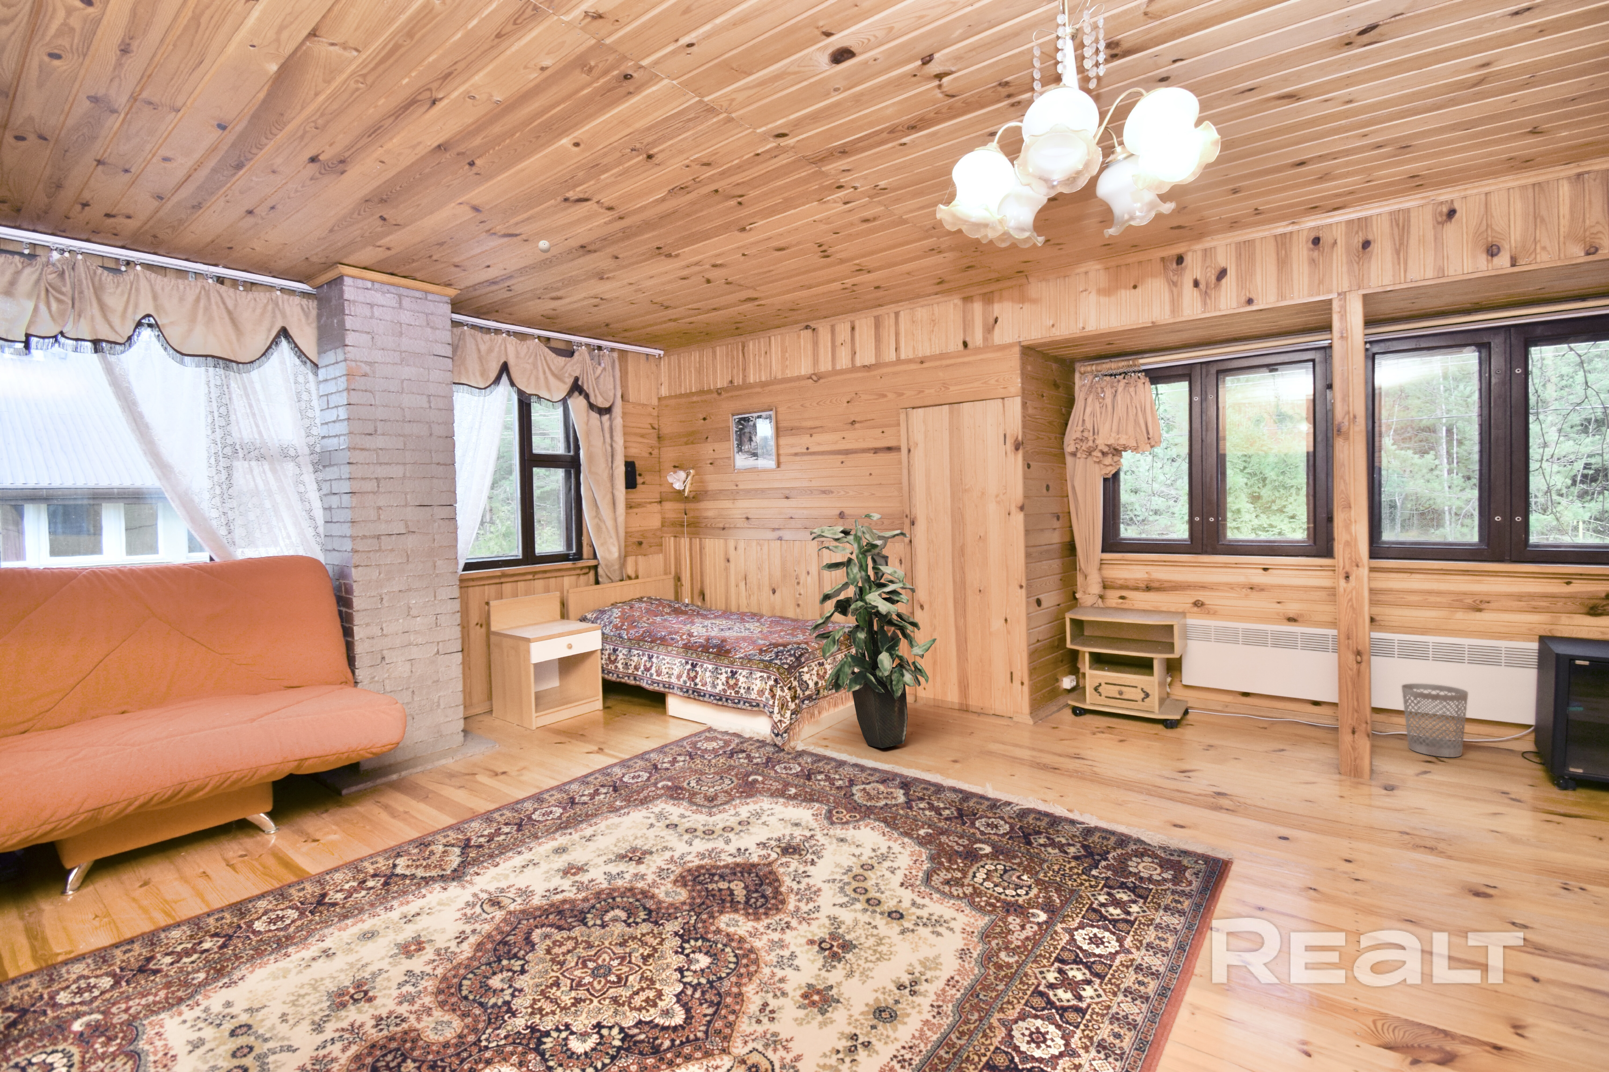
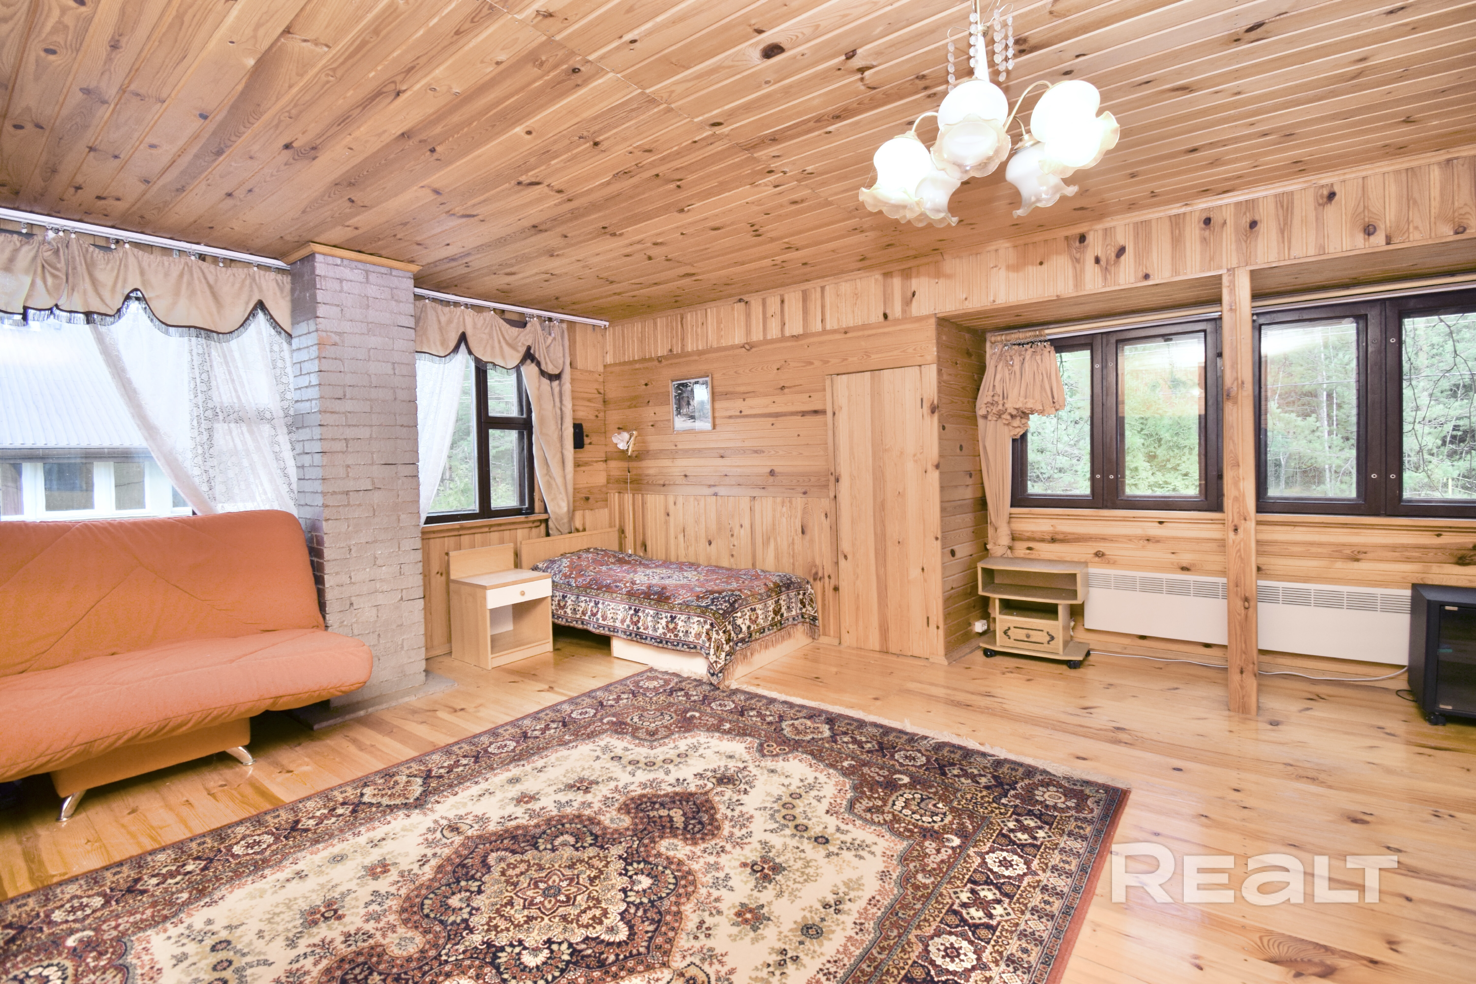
- indoor plant [809,513,937,749]
- wastebasket [1401,683,1469,757]
- eyeball [538,240,551,254]
